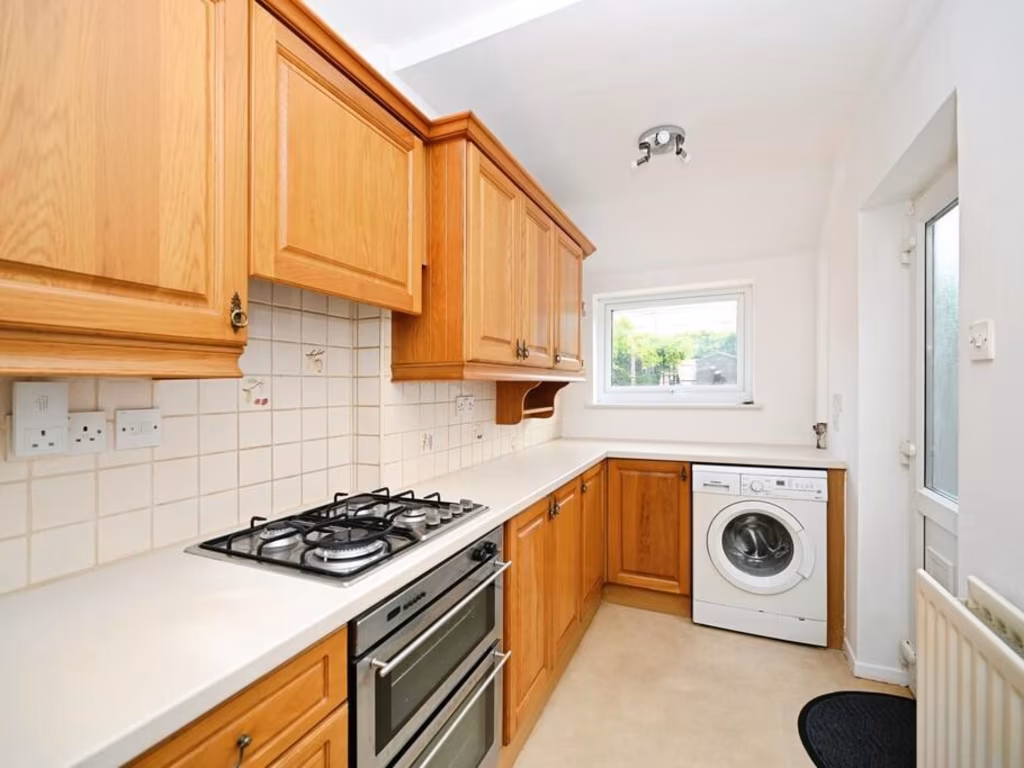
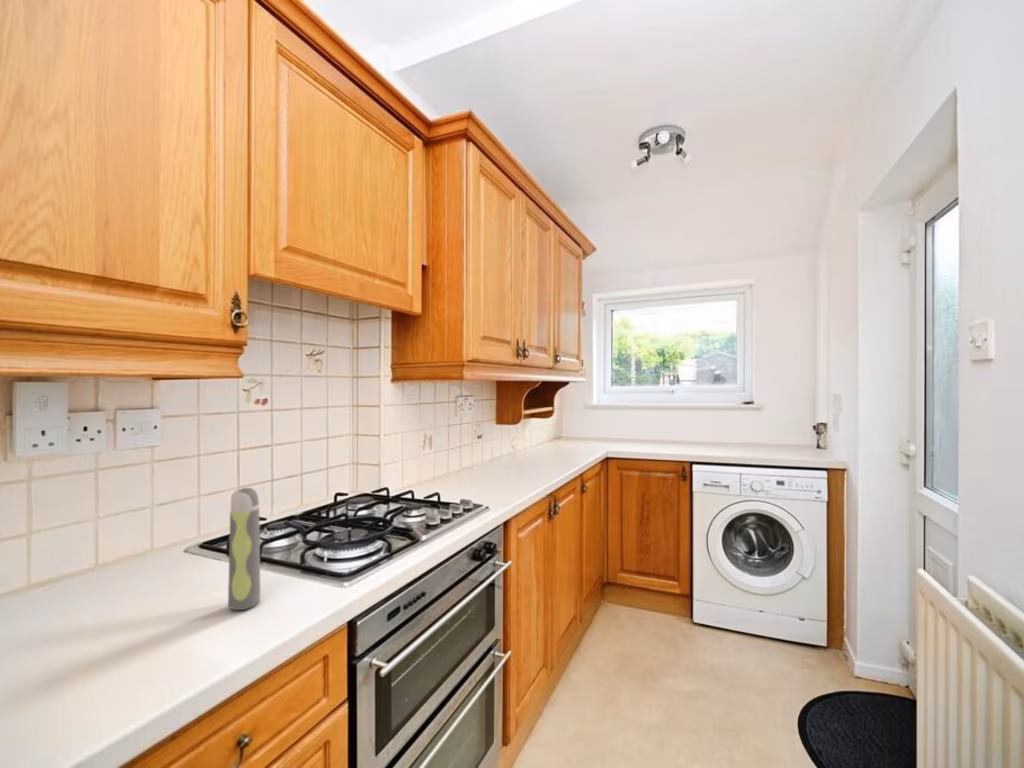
+ spray bottle [227,487,261,611]
